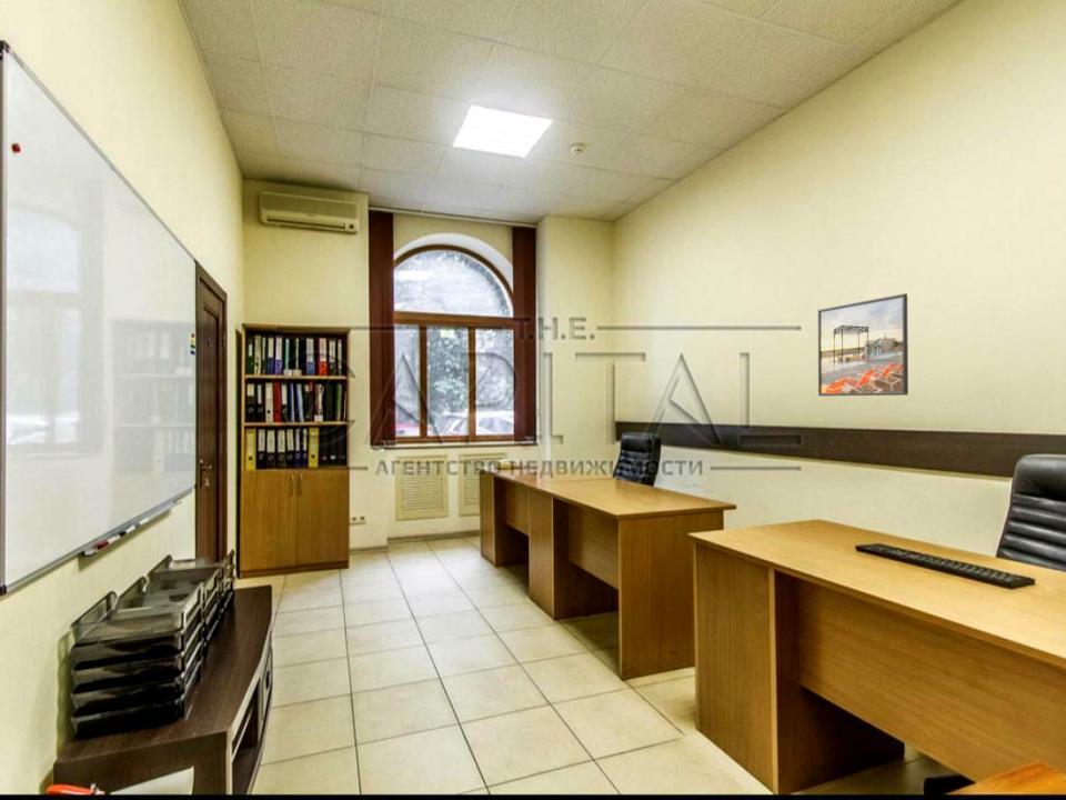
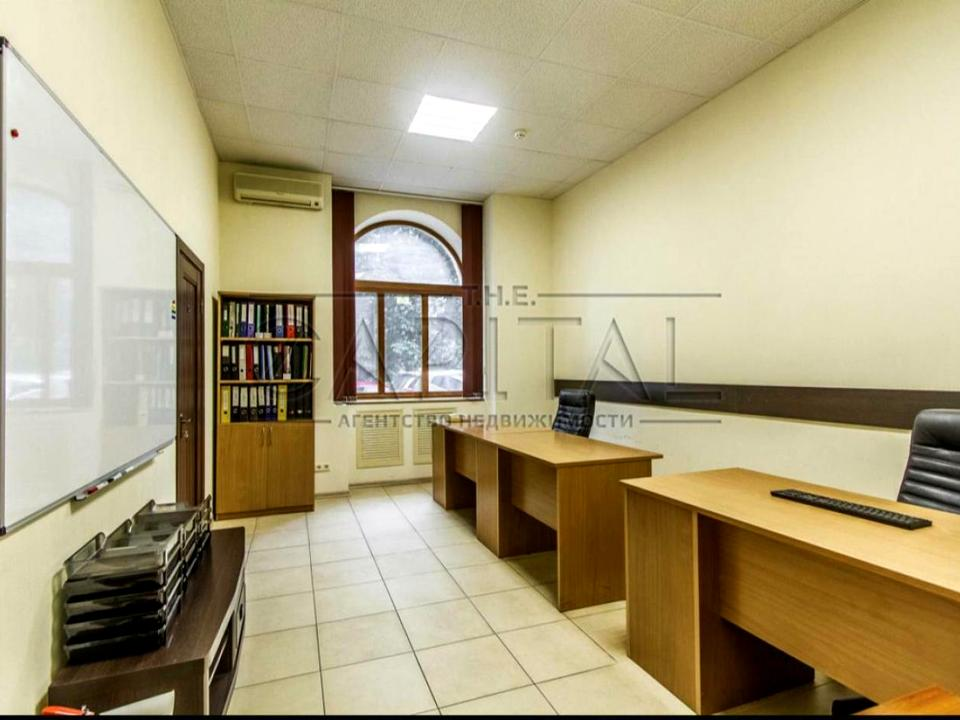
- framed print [817,292,909,397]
